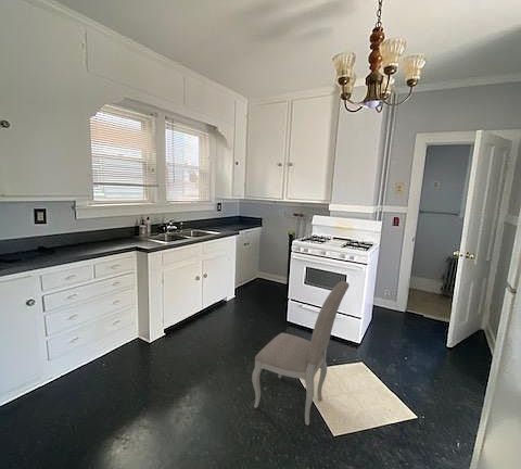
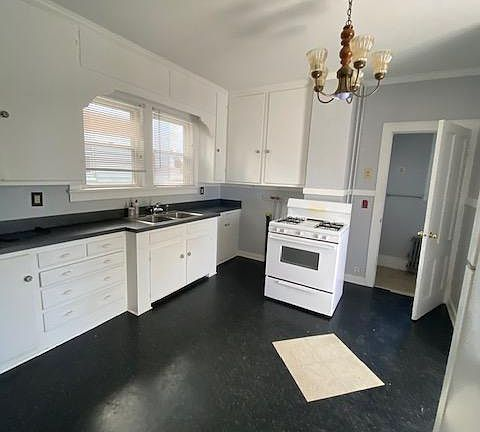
- dining chair [251,280,351,427]
